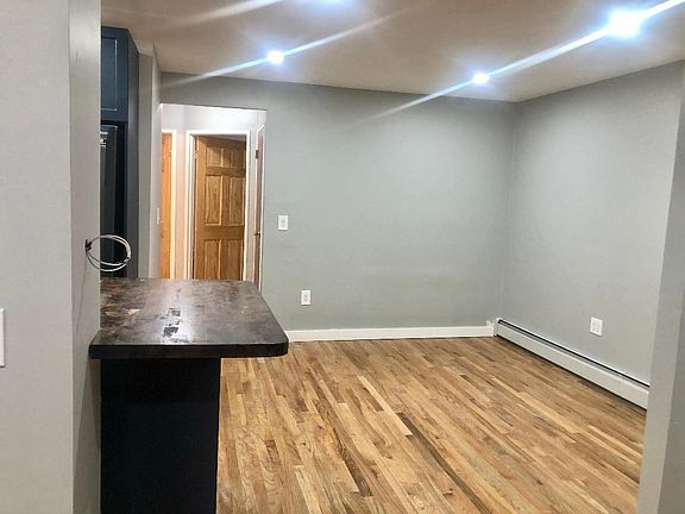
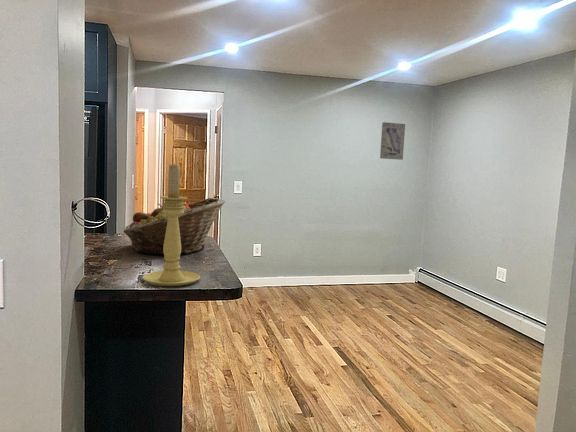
+ wall art [379,121,406,161]
+ fruit basket [123,197,226,256]
+ candle holder [141,163,201,287]
